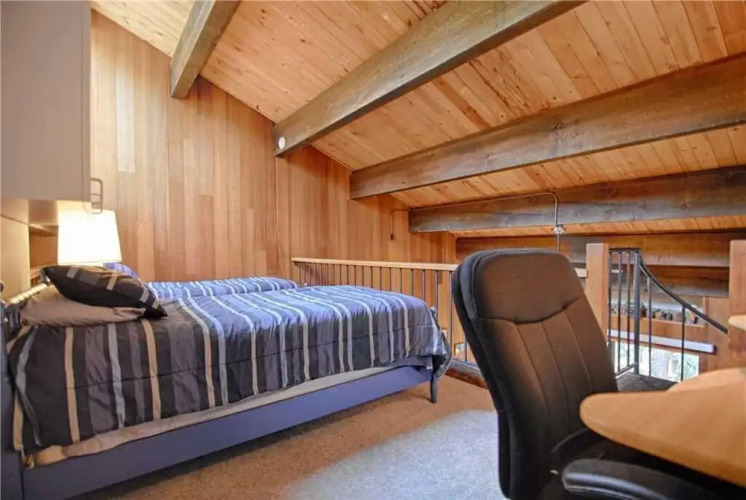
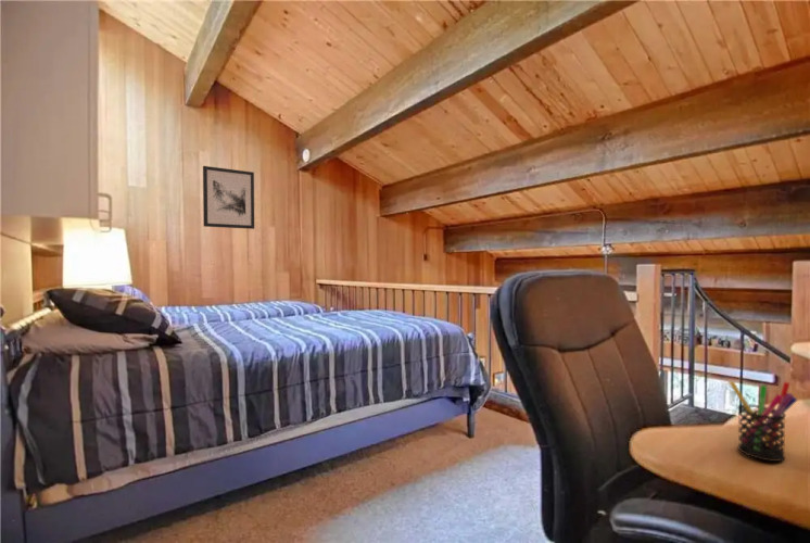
+ wall art [202,165,255,230]
+ pen holder [729,380,798,463]
